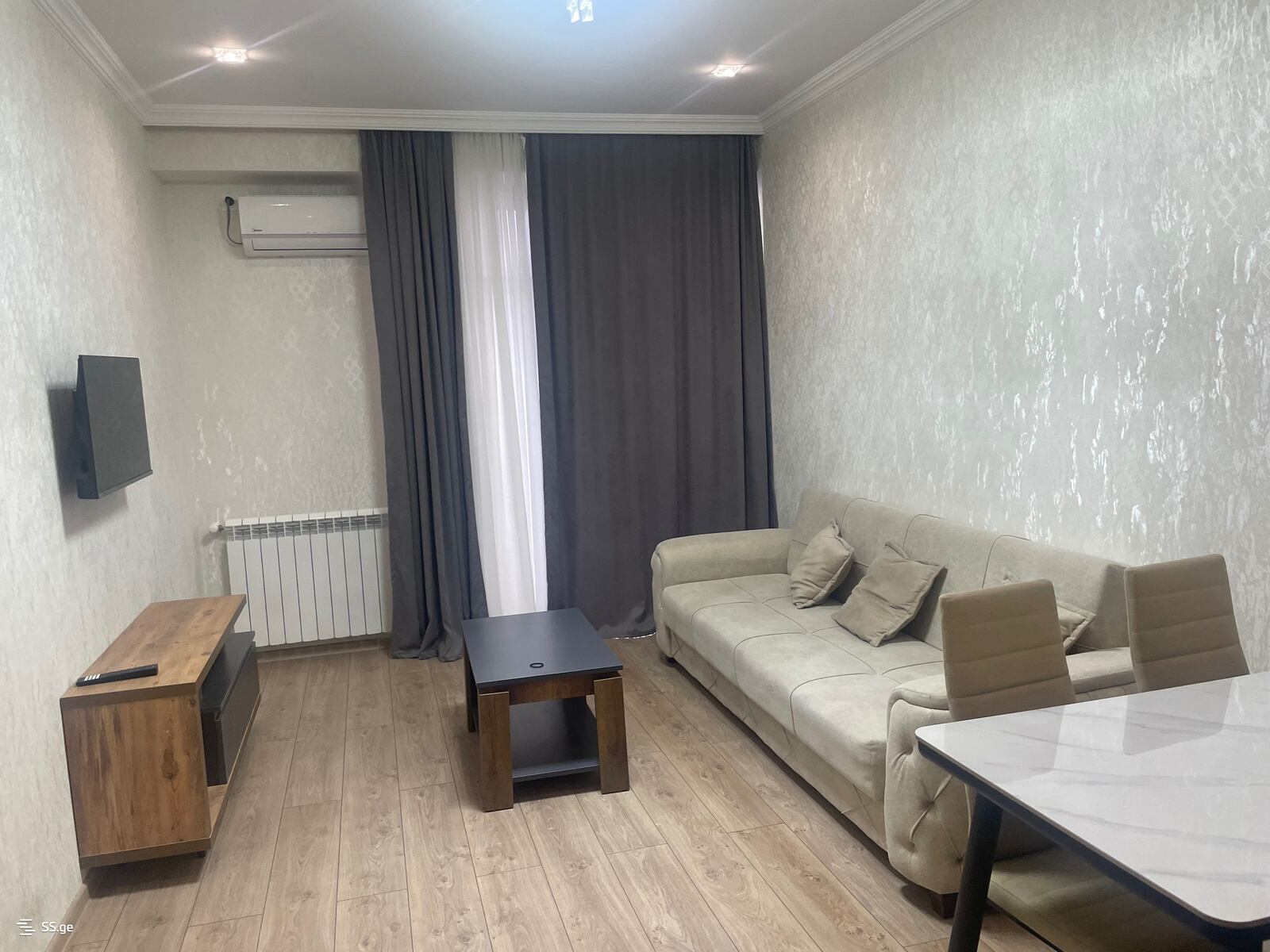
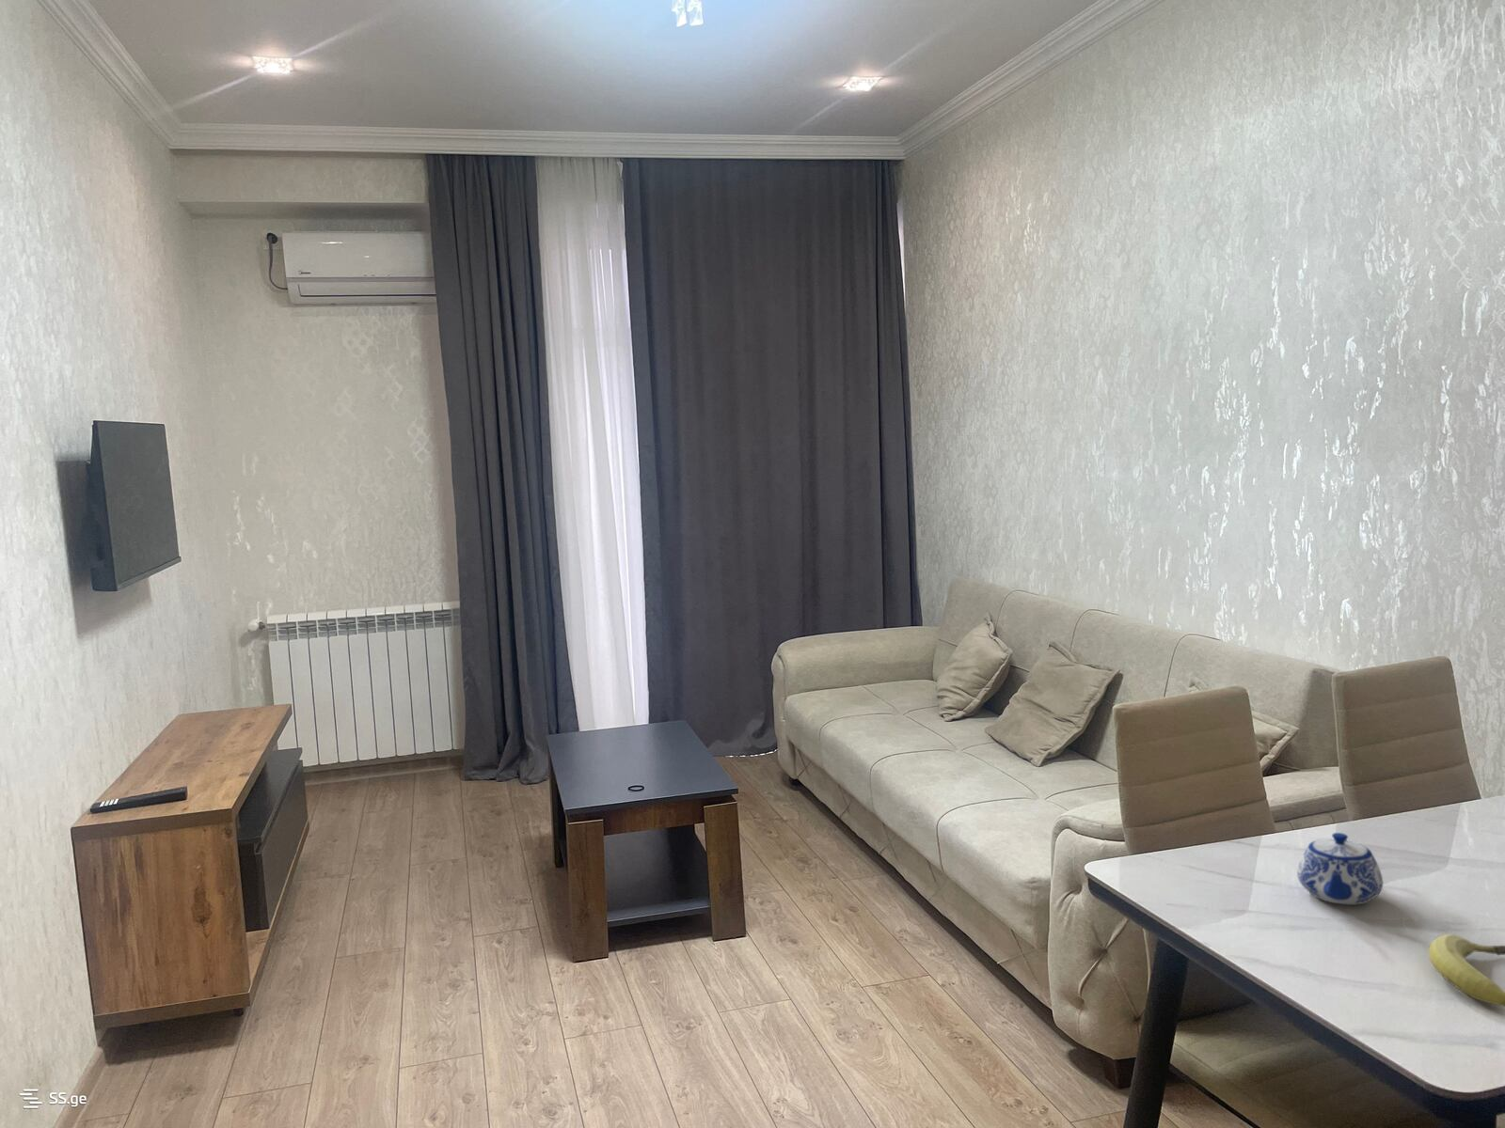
+ teapot [1296,832,1384,906]
+ fruit [1428,934,1505,1007]
